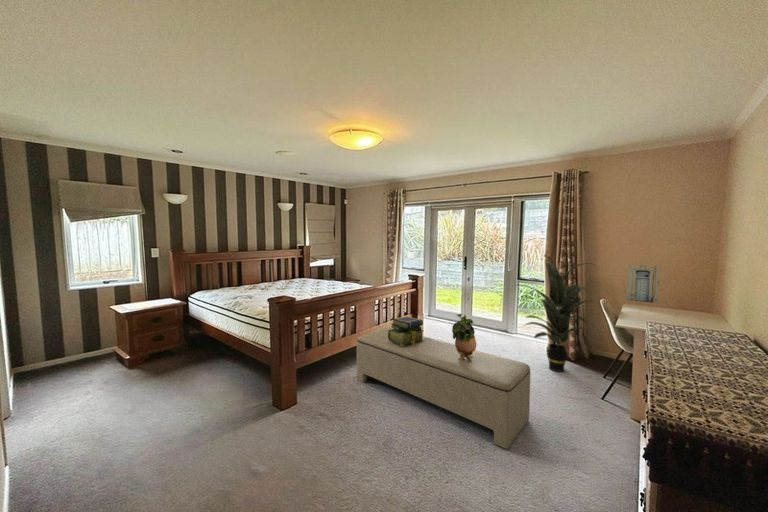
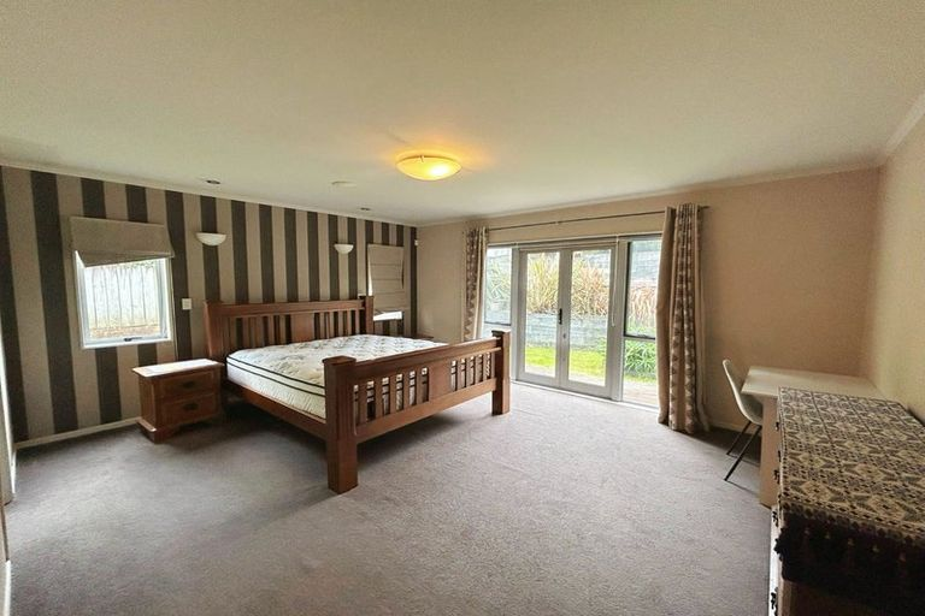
- wall art [625,264,661,304]
- potted plant [451,313,478,362]
- stack of books [388,315,425,346]
- indoor plant [514,254,597,373]
- bench [356,326,531,450]
